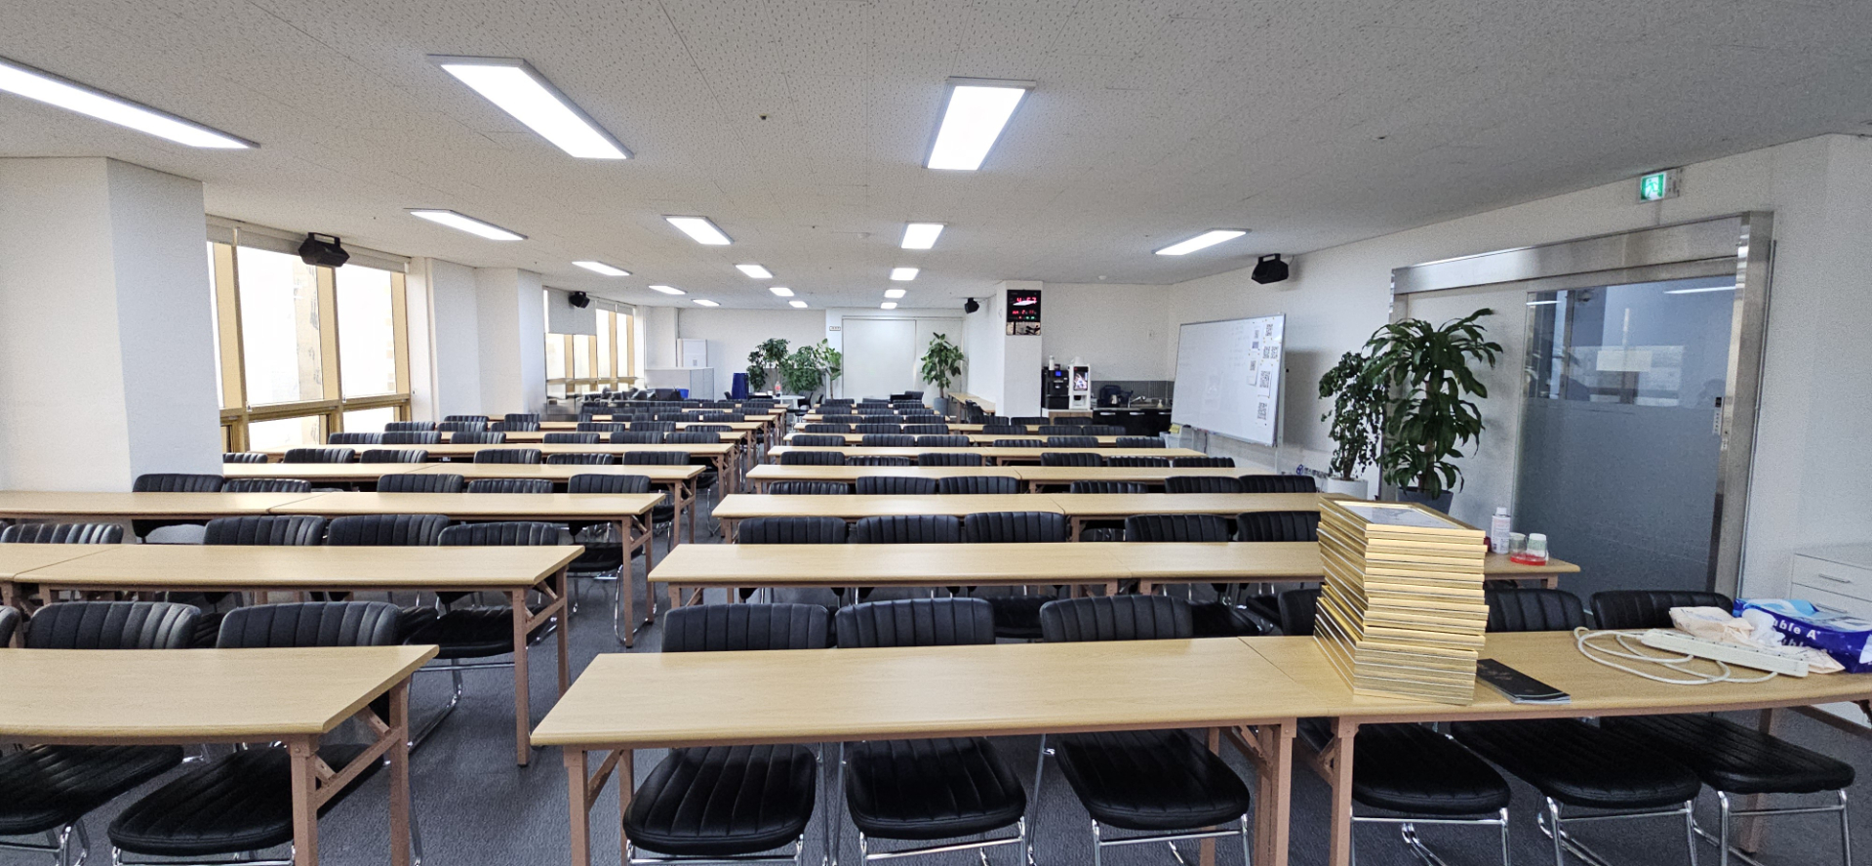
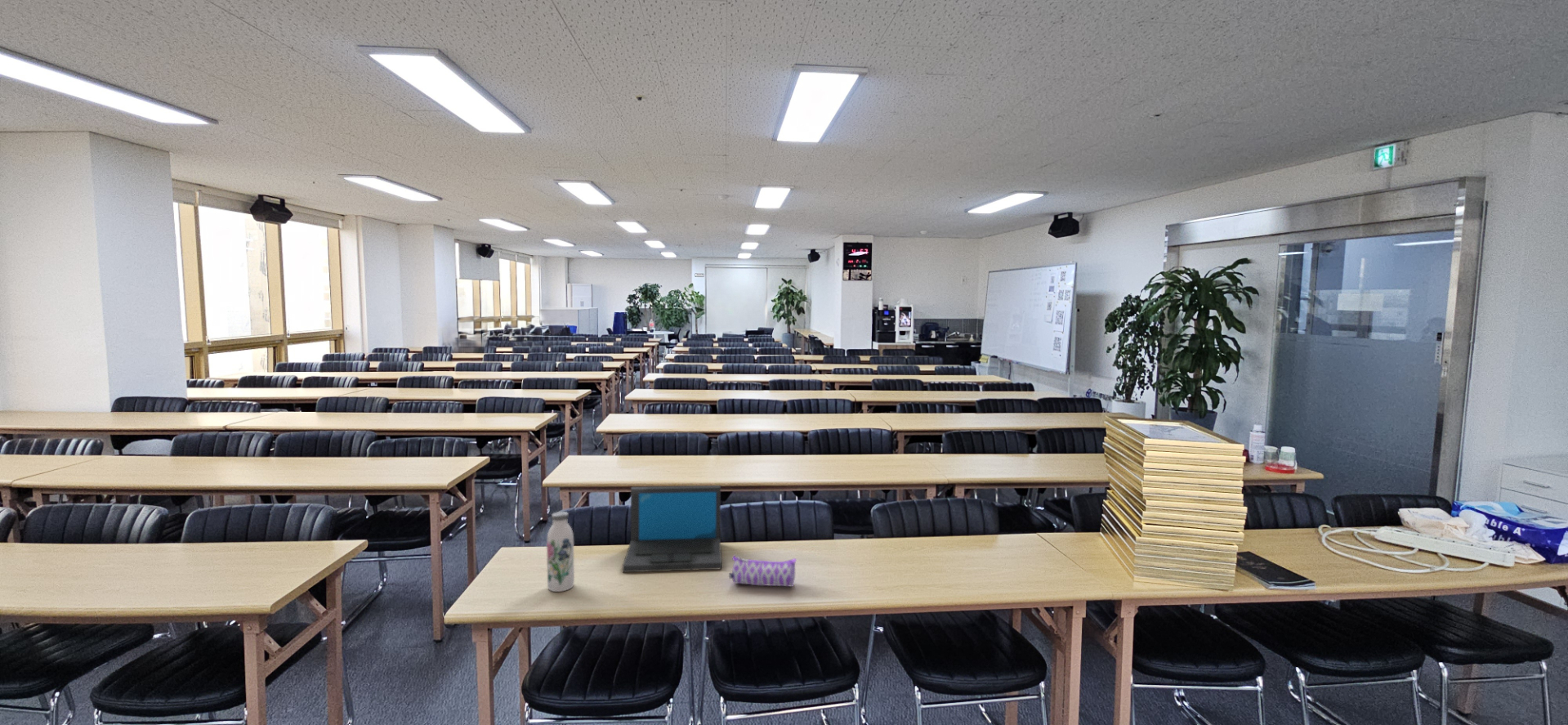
+ pencil case [728,554,797,588]
+ water bottle [546,511,575,593]
+ laptop [622,485,722,573]
